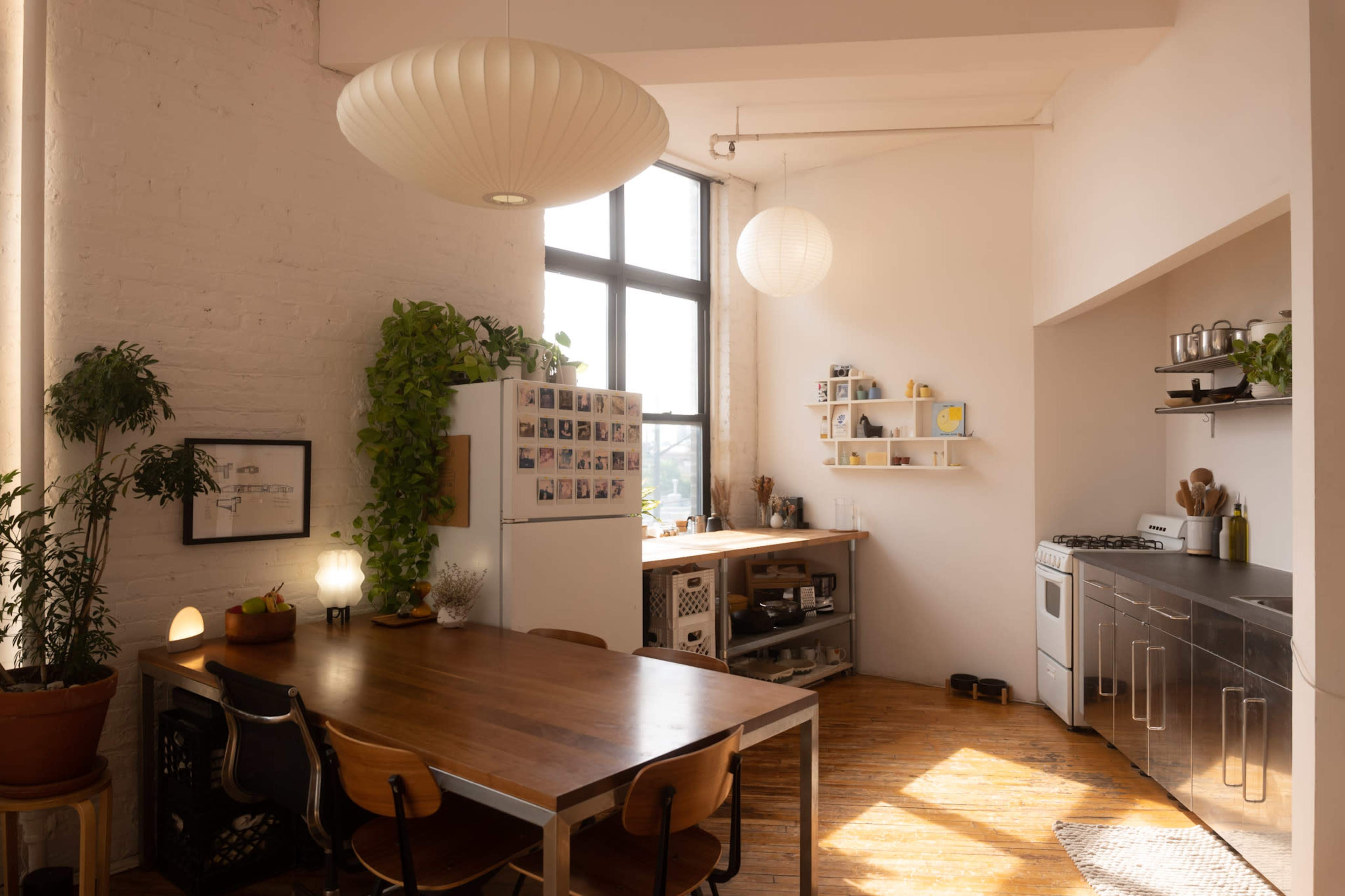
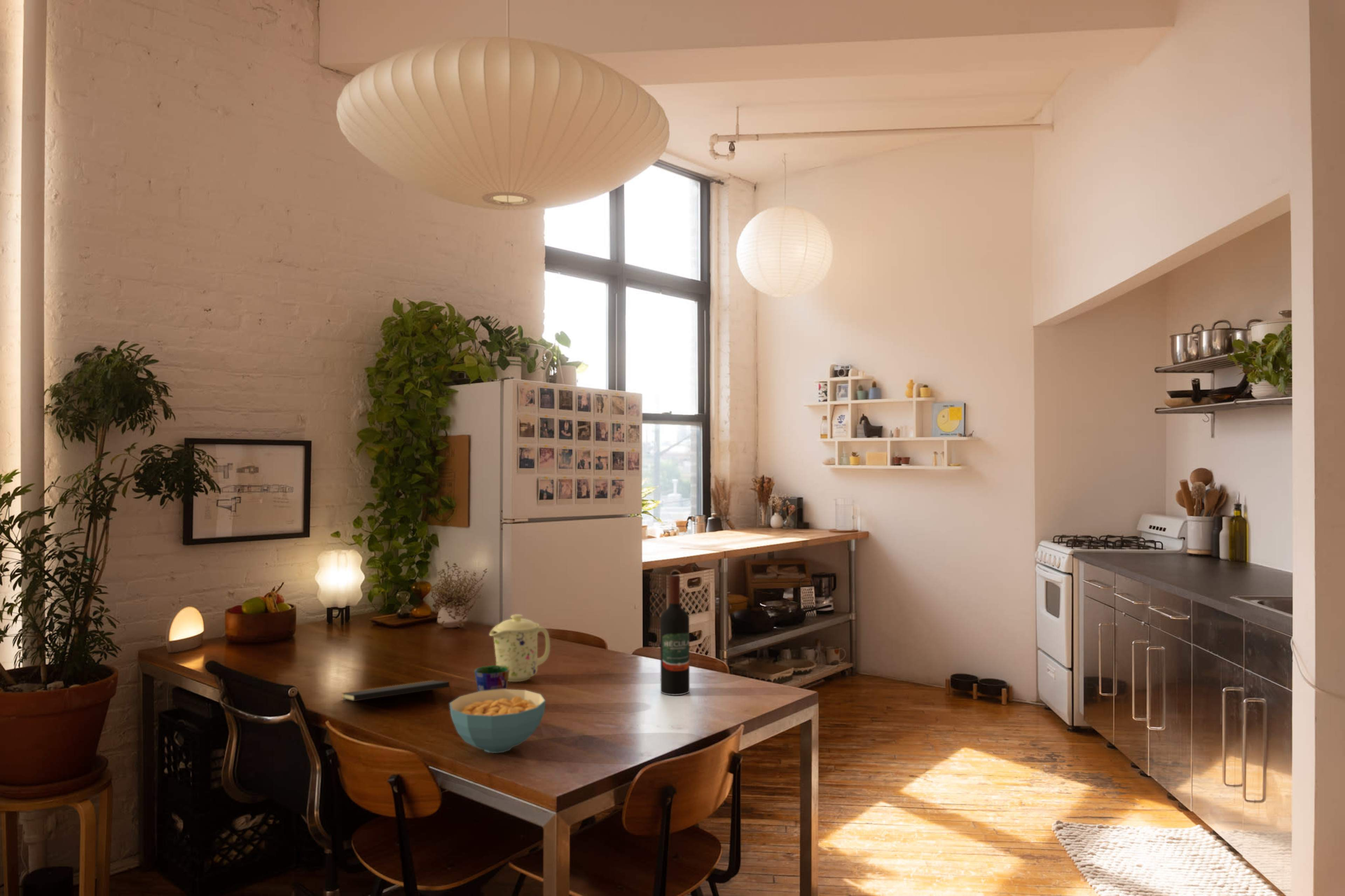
+ notepad [341,680,453,701]
+ mug [489,614,551,682]
+ cup [474,665,510,692]
+ wine bottle [660,575,690,696]
+ cereal bowl [449,689,546,753]
